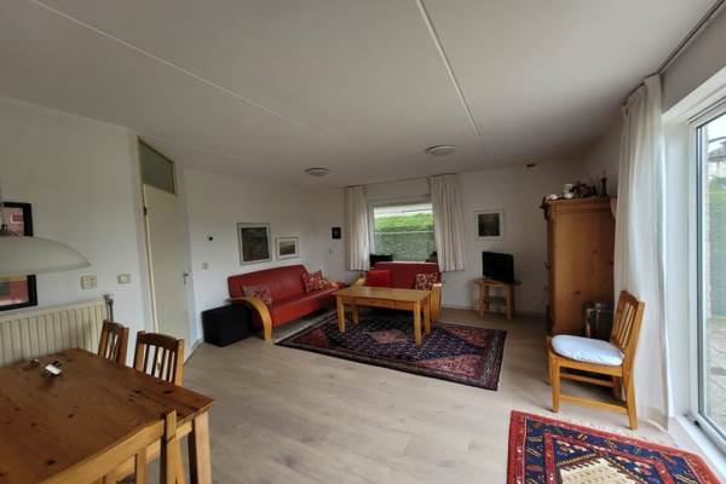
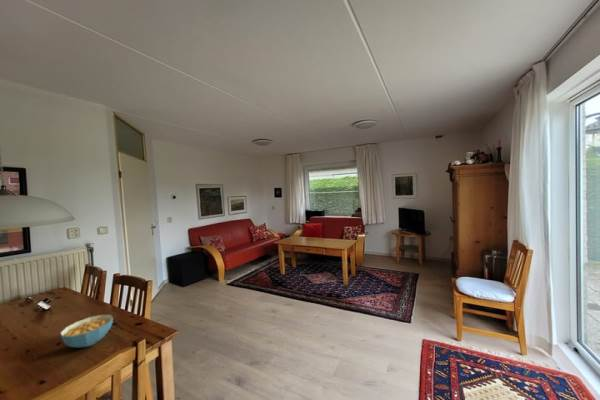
+ cereal bowl [59,314,114,348]
